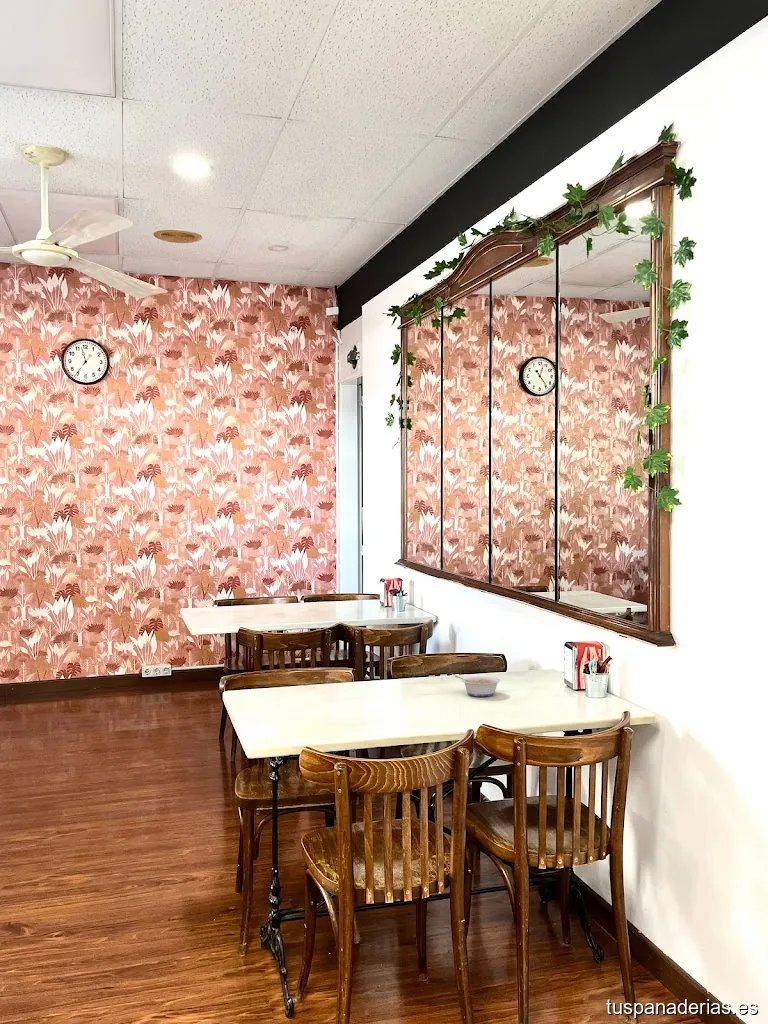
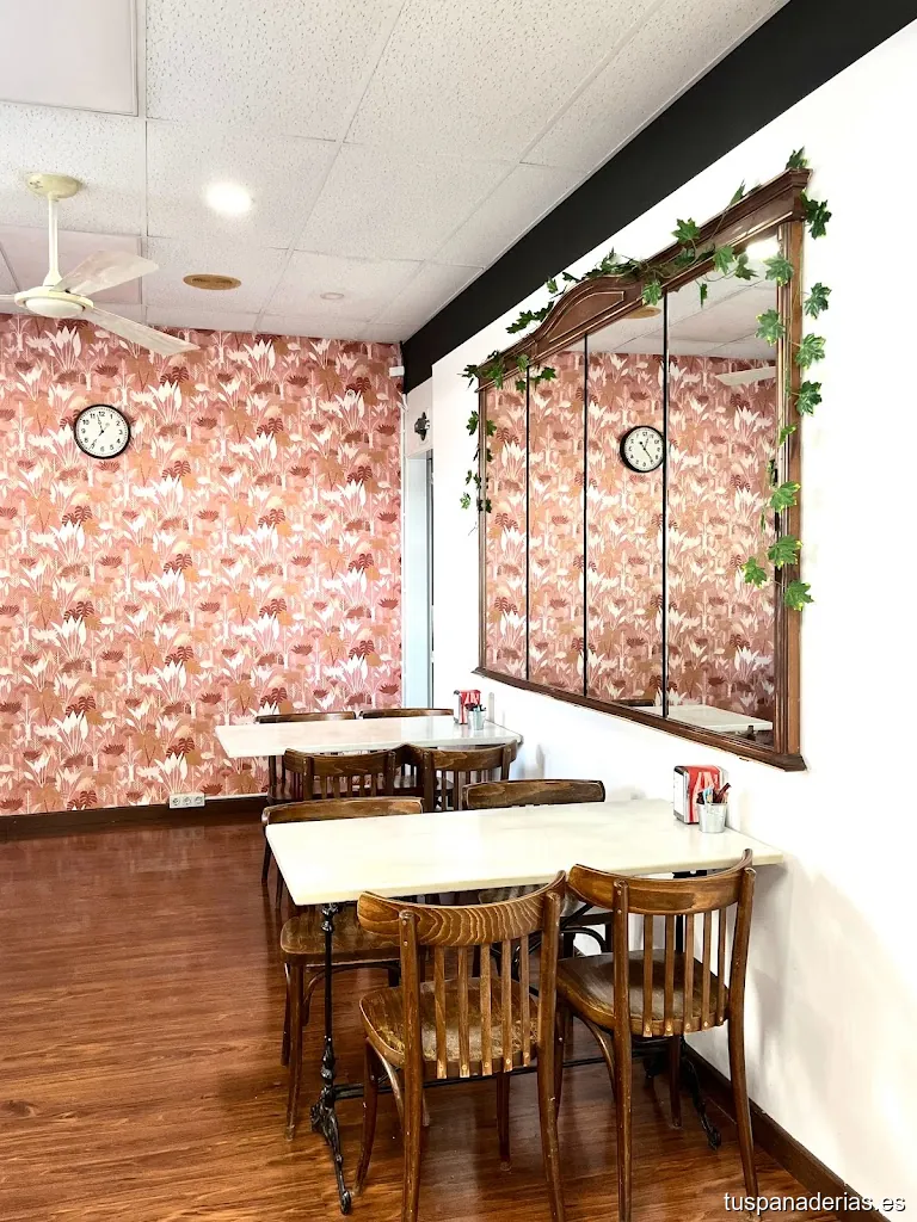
- legume [454,674,501,697]
